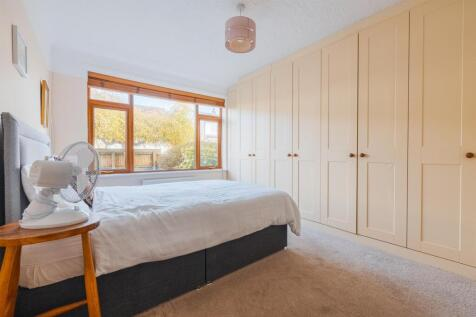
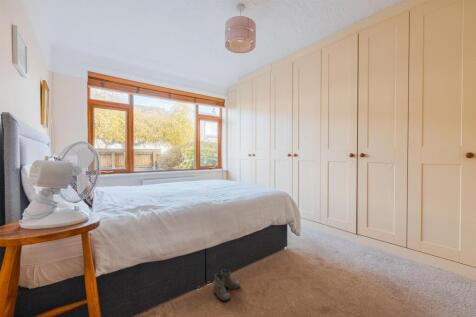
+ boots [210,269,241,302]
